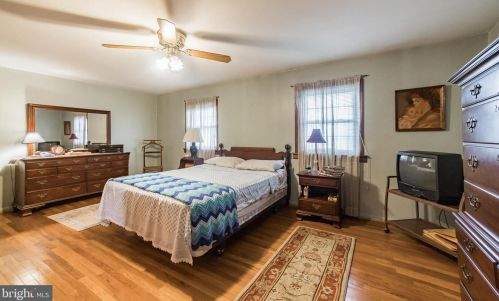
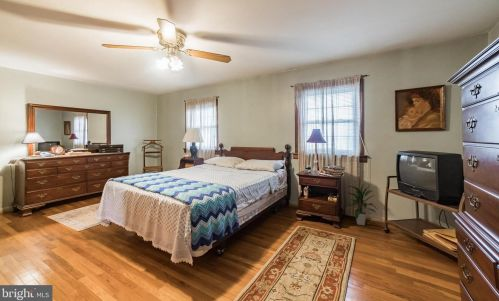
+ indoor plant [347,182,378,226]
